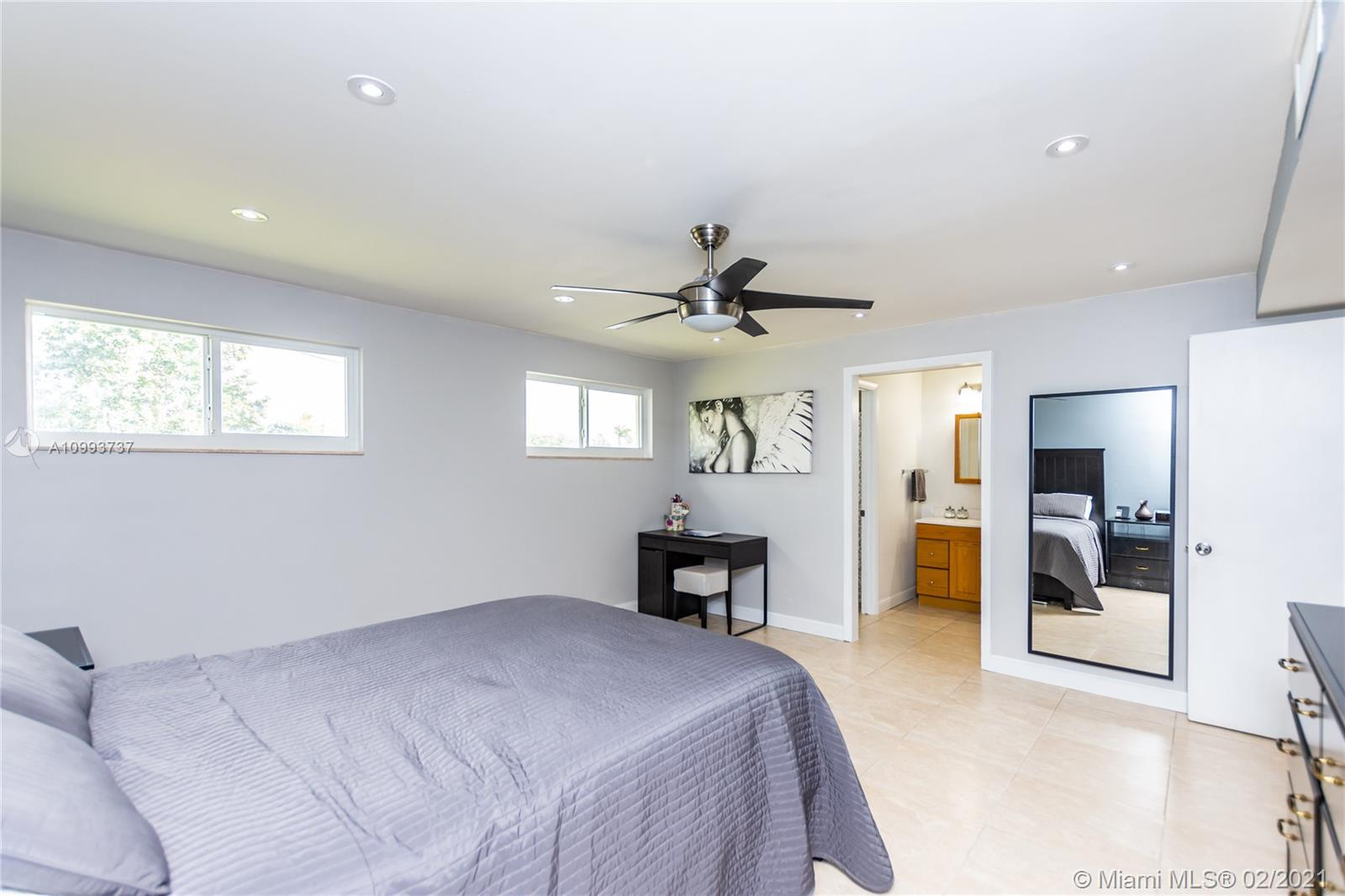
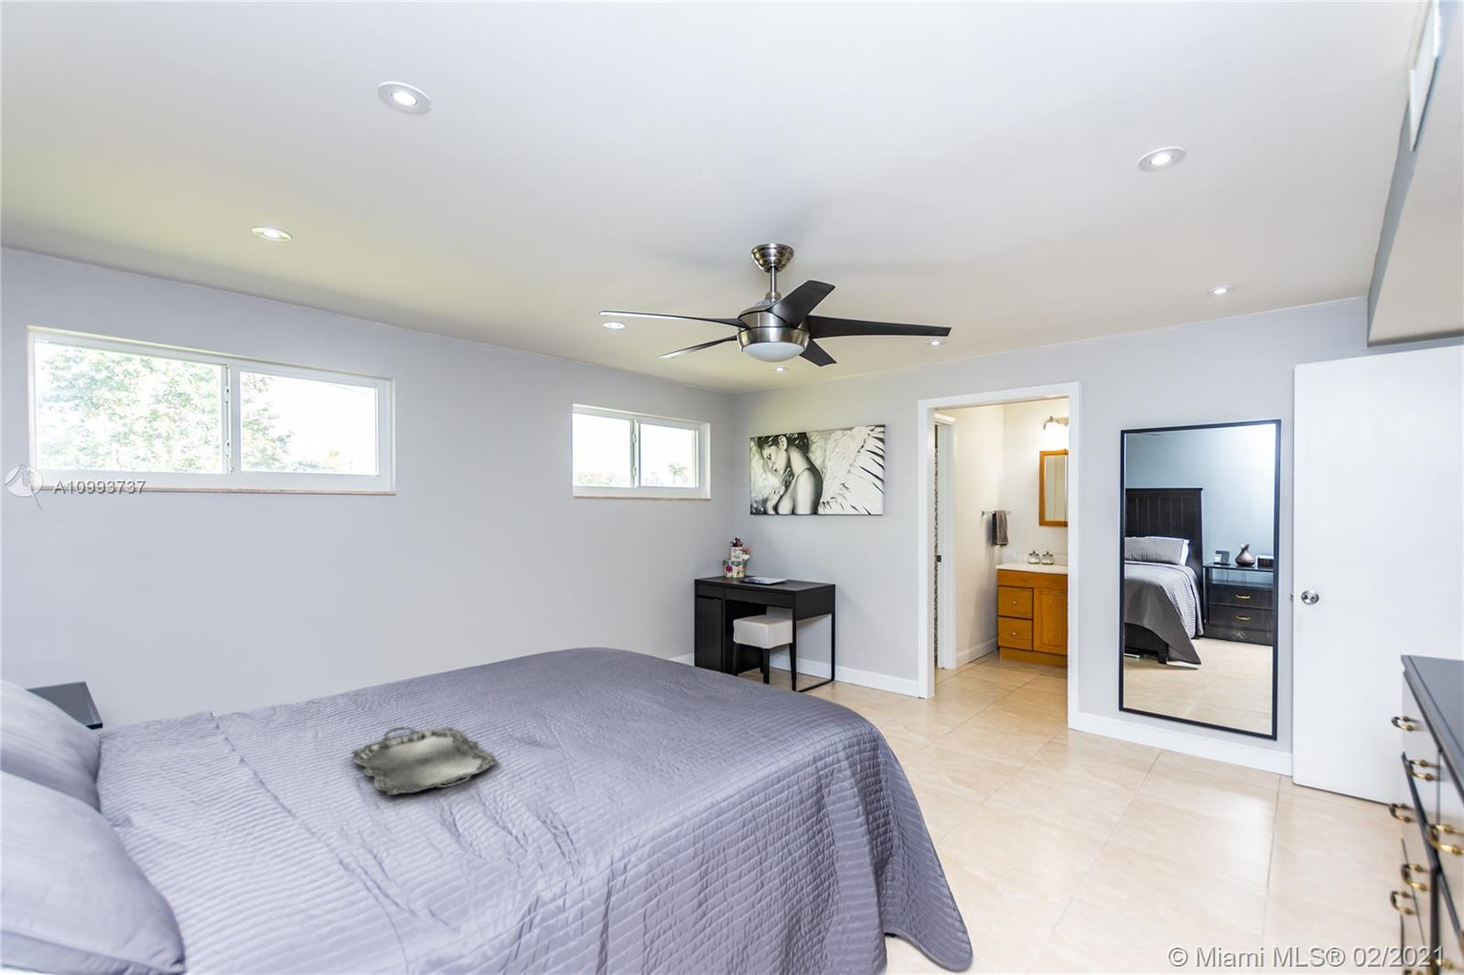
+ serving tray [350,726,499,795]
